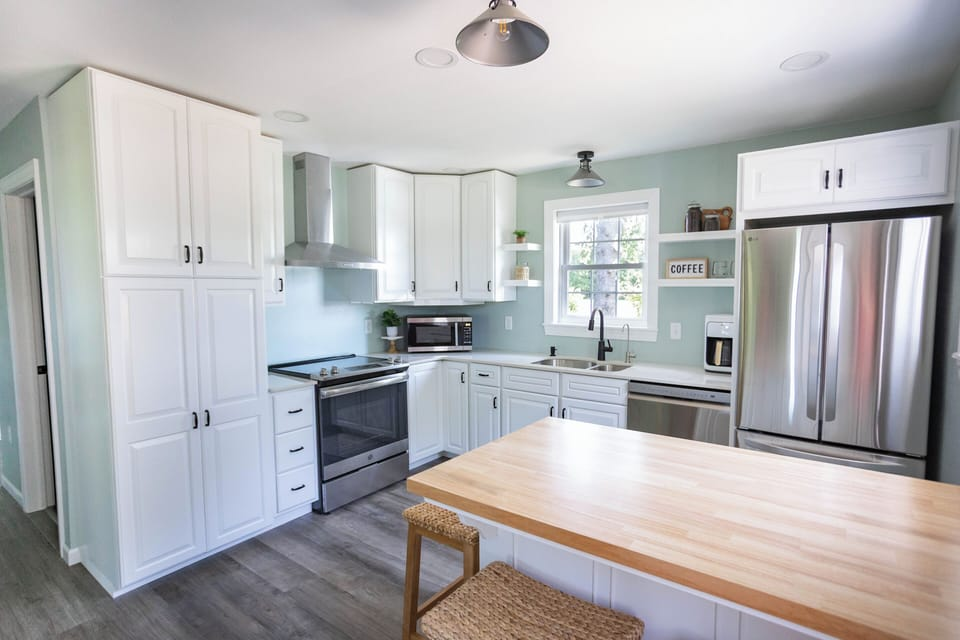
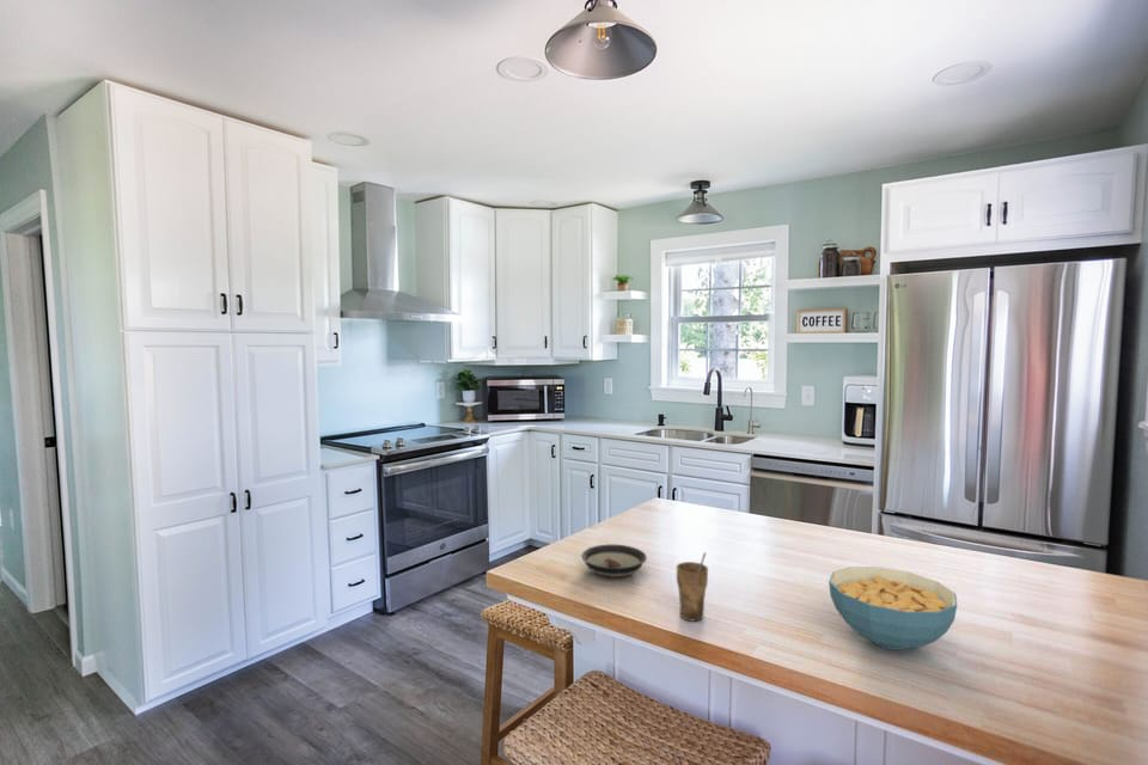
+ cereal bowl [828,565,959,651]
+ saucer [580,544,648,579]
+ cup [676,551,709,622]
